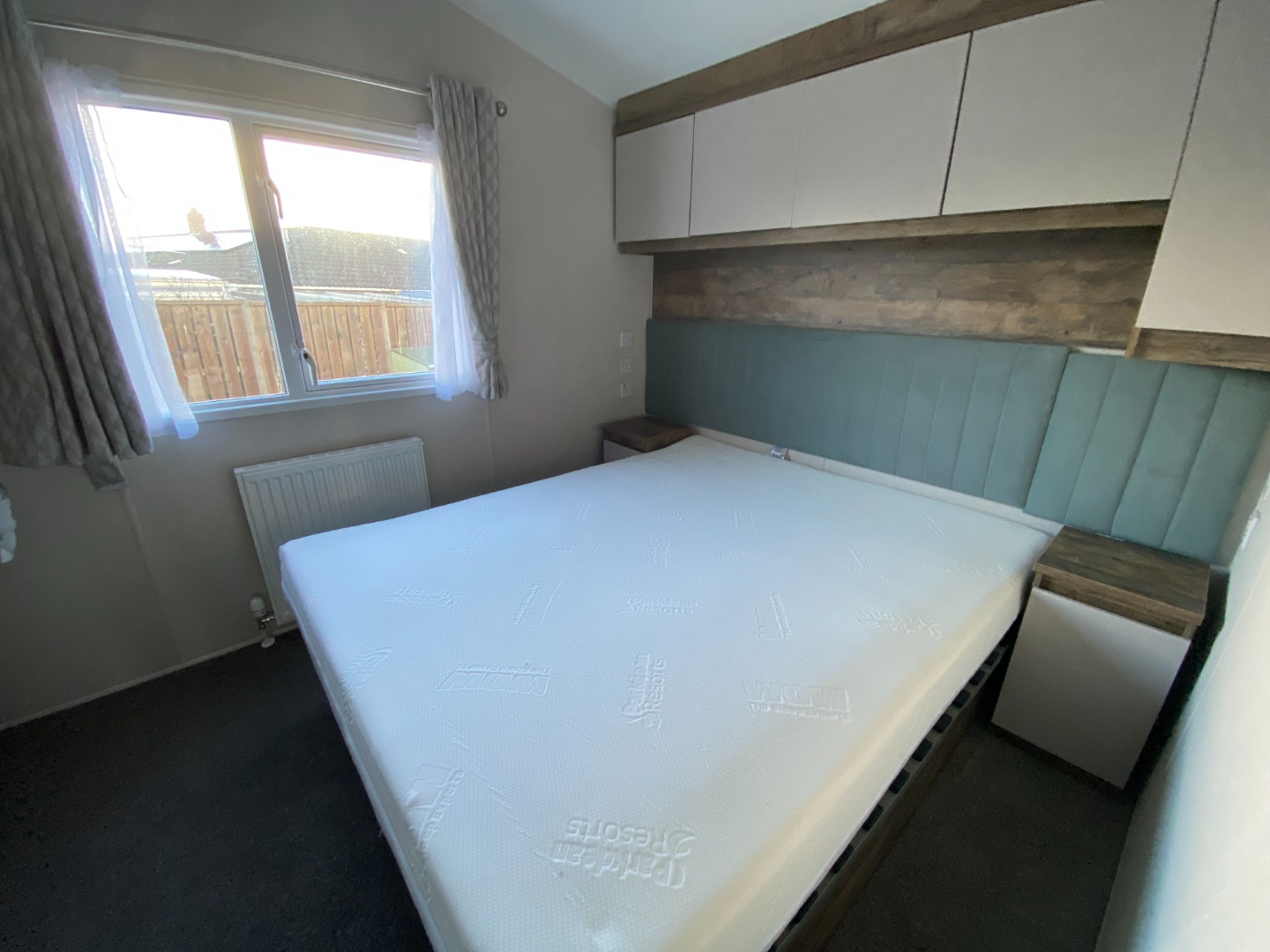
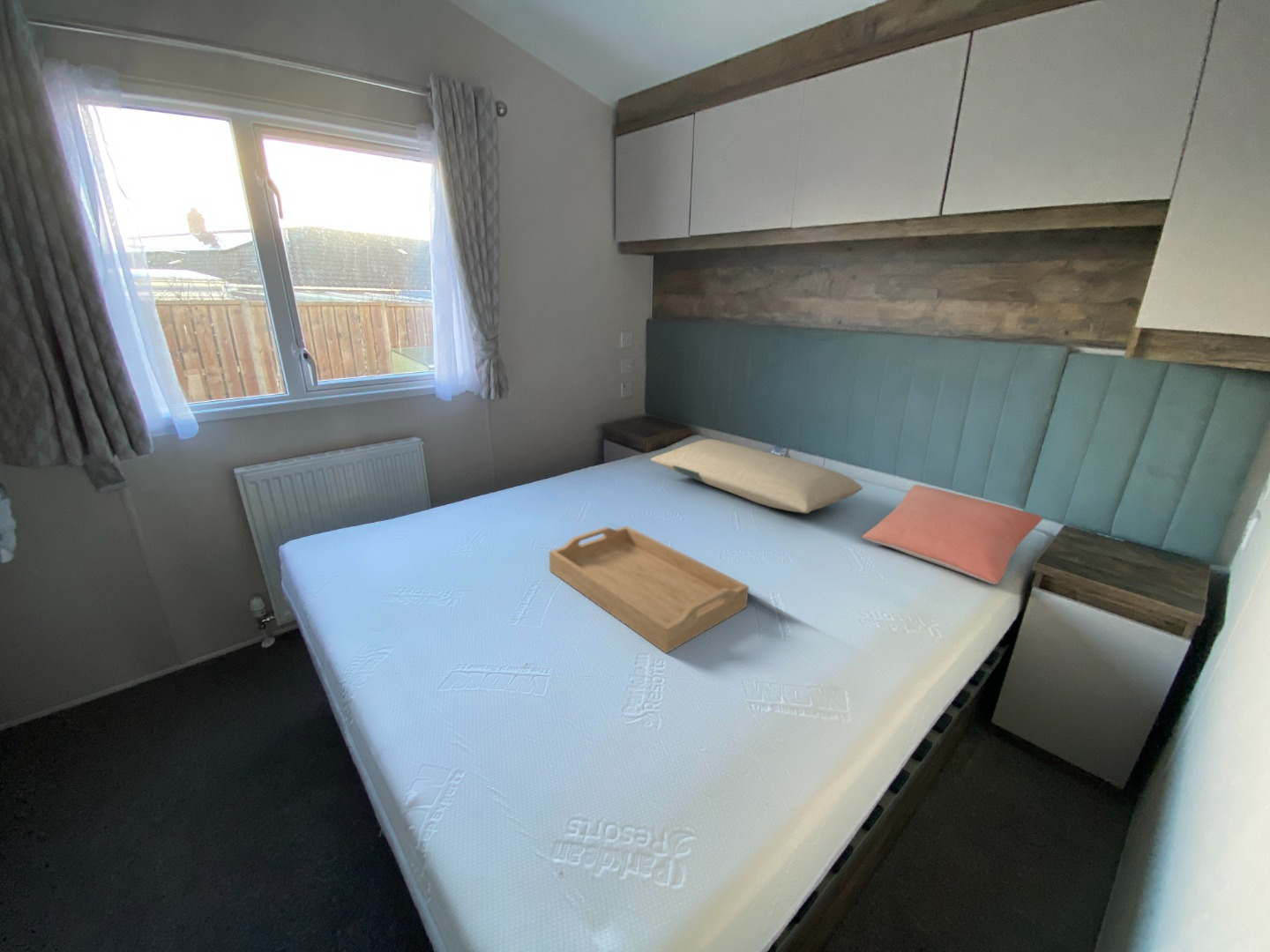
+ serving tray [549,525,750,654]
+ pillow [650,438,863,514]
+ pillow [861,484,1043,585]
